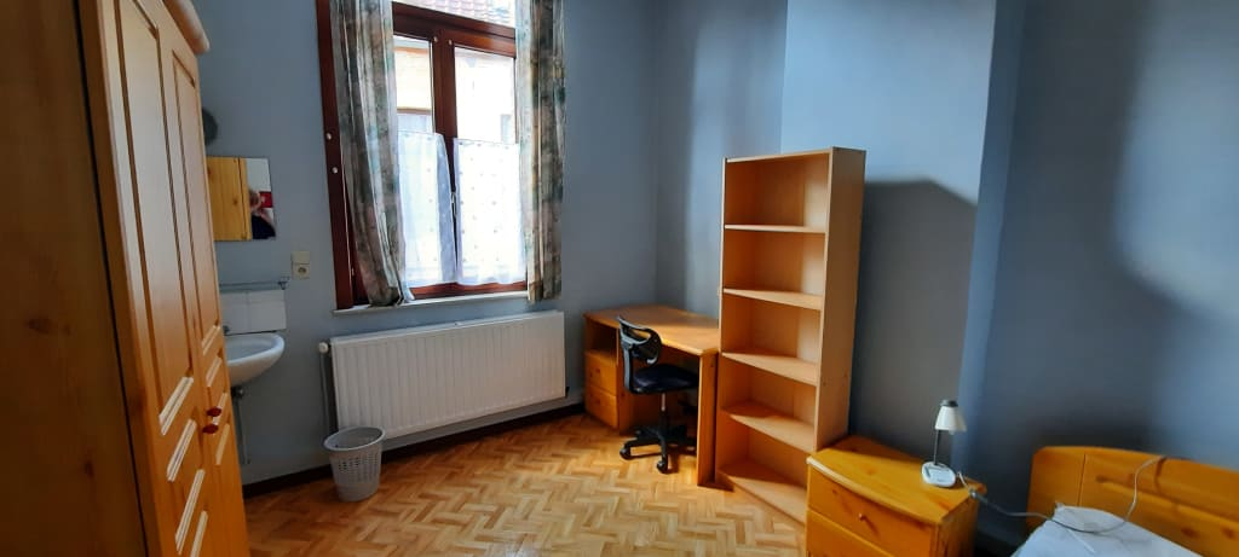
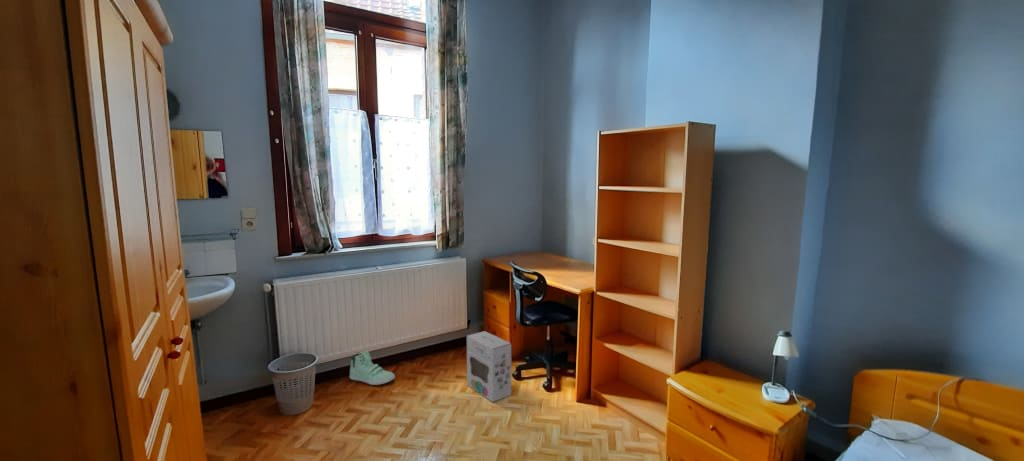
+ cardboard box [466,330,512,403]
+ sneaker [349,349,396,386]
